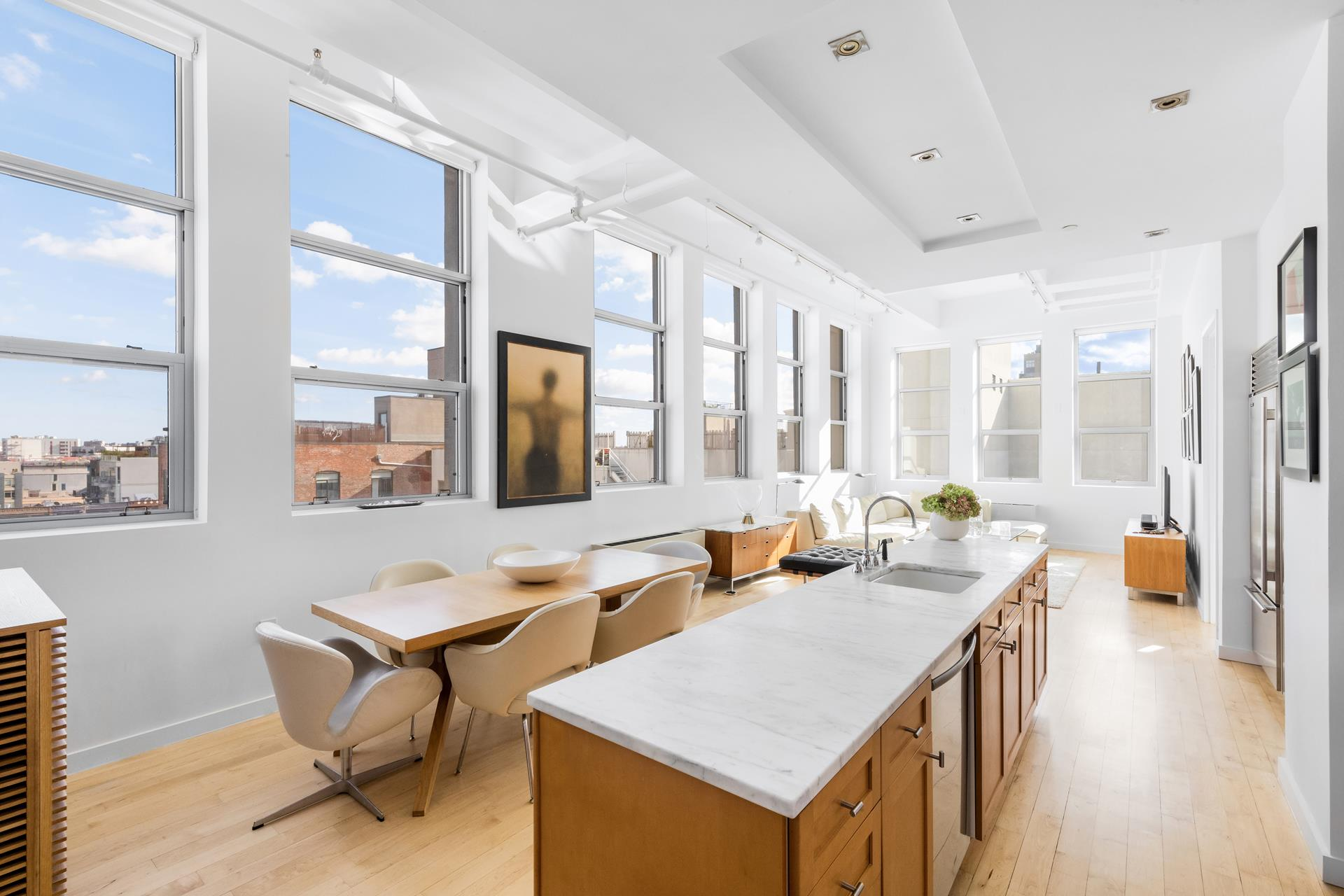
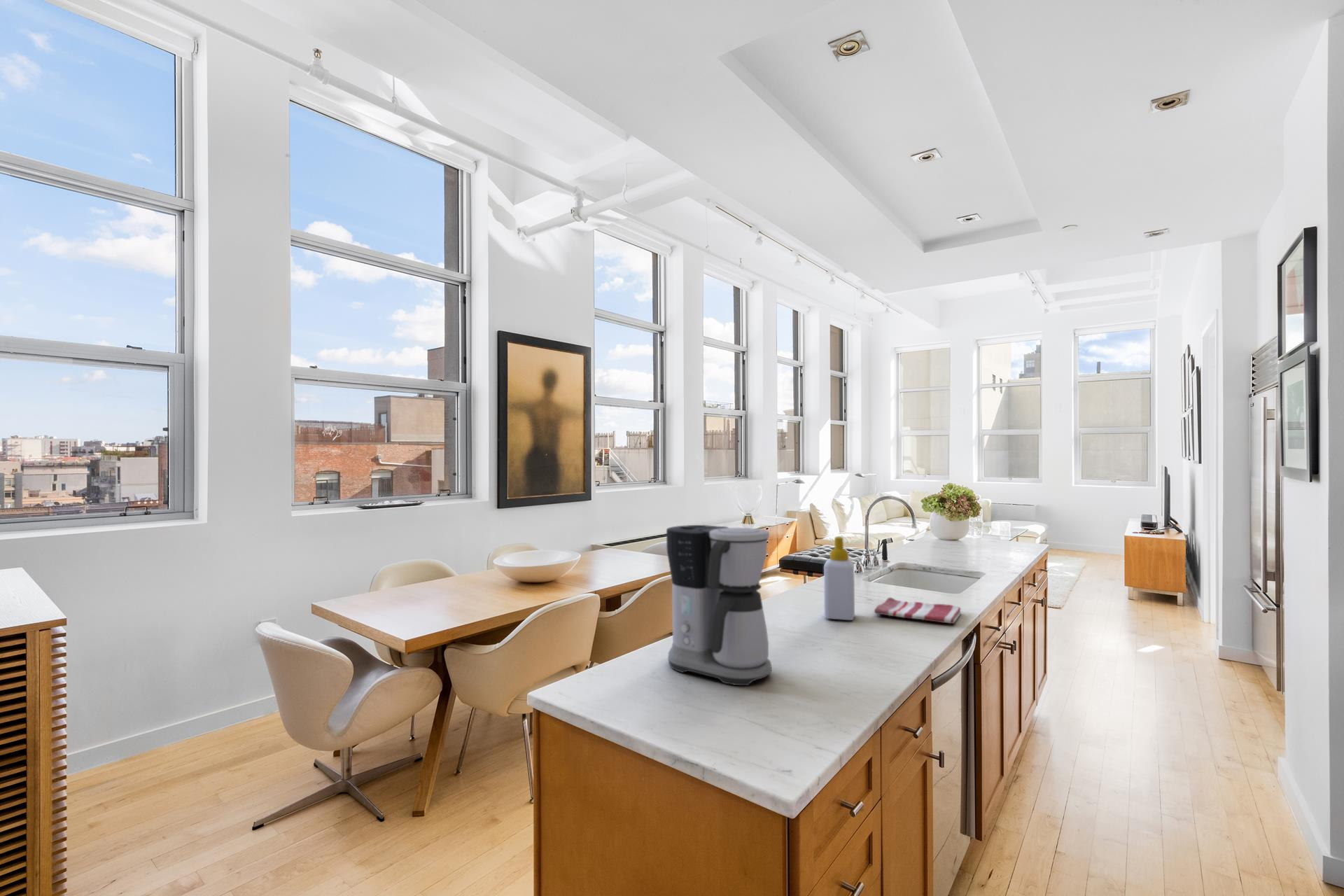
+ soap bottle [823,535,855,621]
+ dish towel [874,596,962,624]
+ coffee maker [666,524,773,686]
